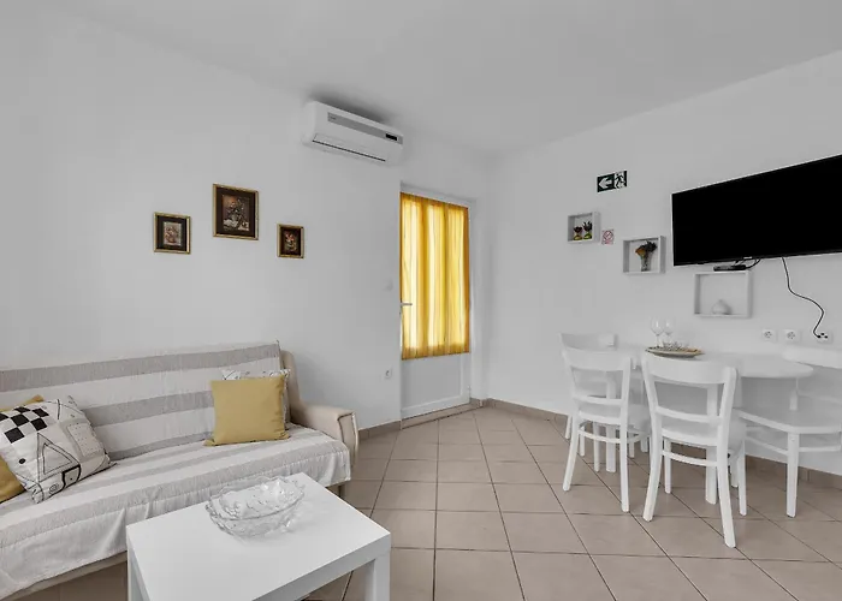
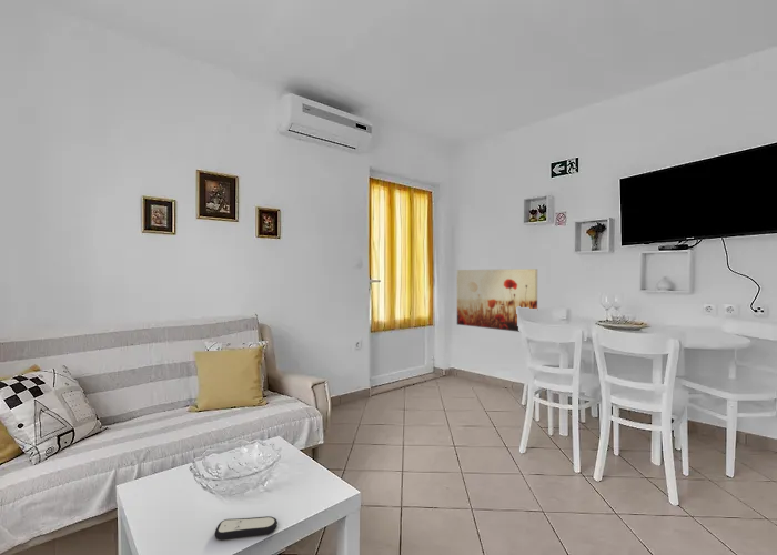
+ wall art [456,268,538,333]
+ remote control [213,515,279,541]
